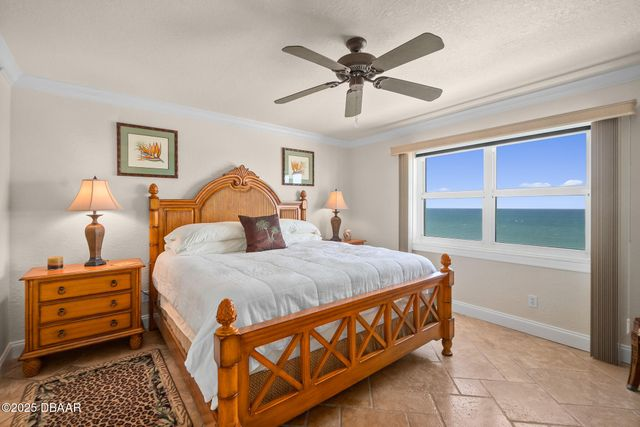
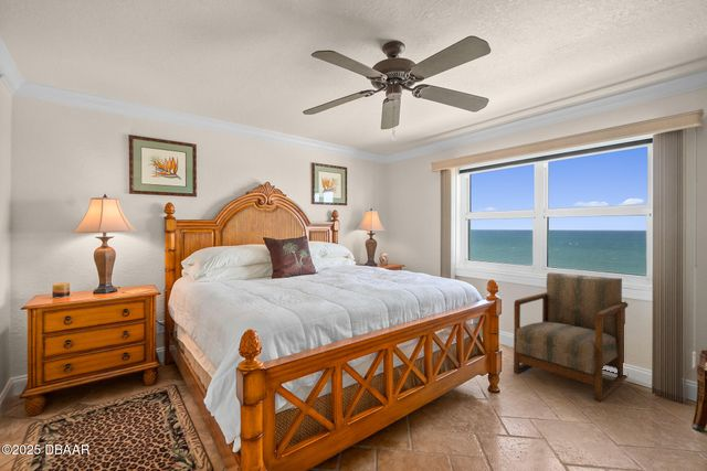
+ armchair [513,271,629,403]
